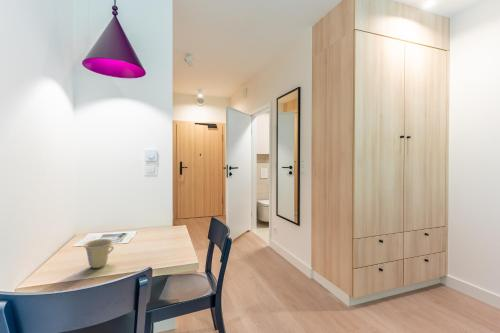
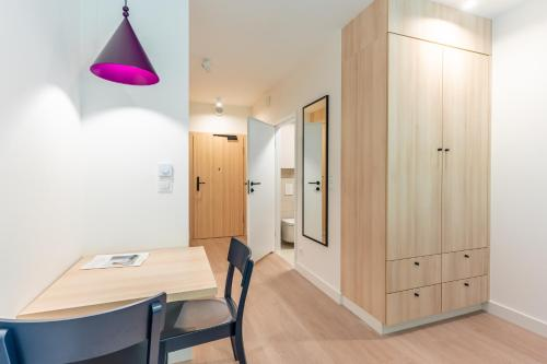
- cup [82,238,115,269]
